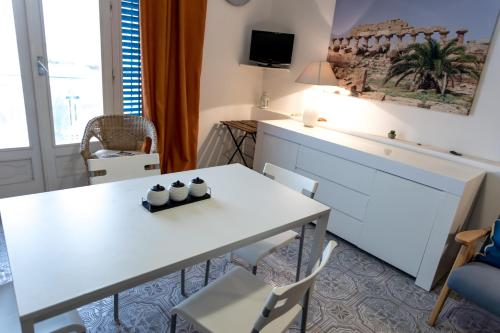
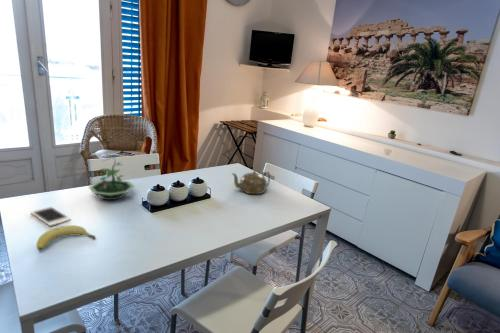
+ fruit [36,224,96,251]
+ terrarium [88,156,136,201]
+ teapot [231,170,271,195]
+ cell phone [29,205,72,227]
